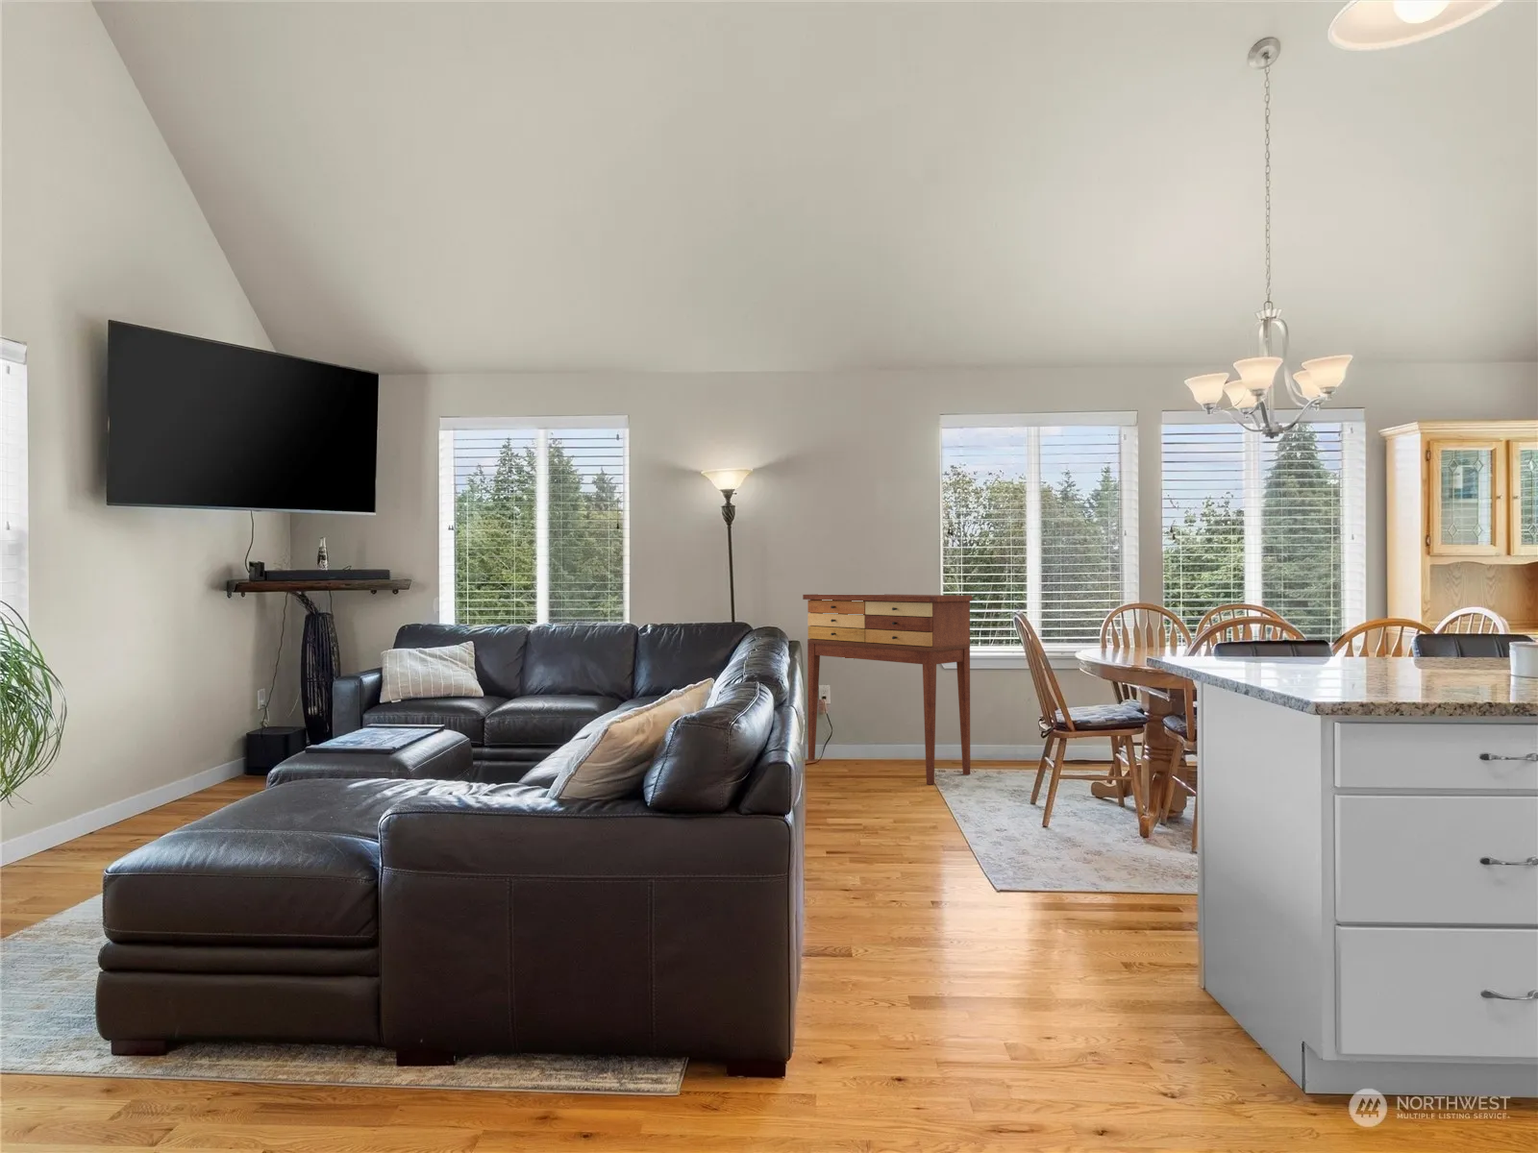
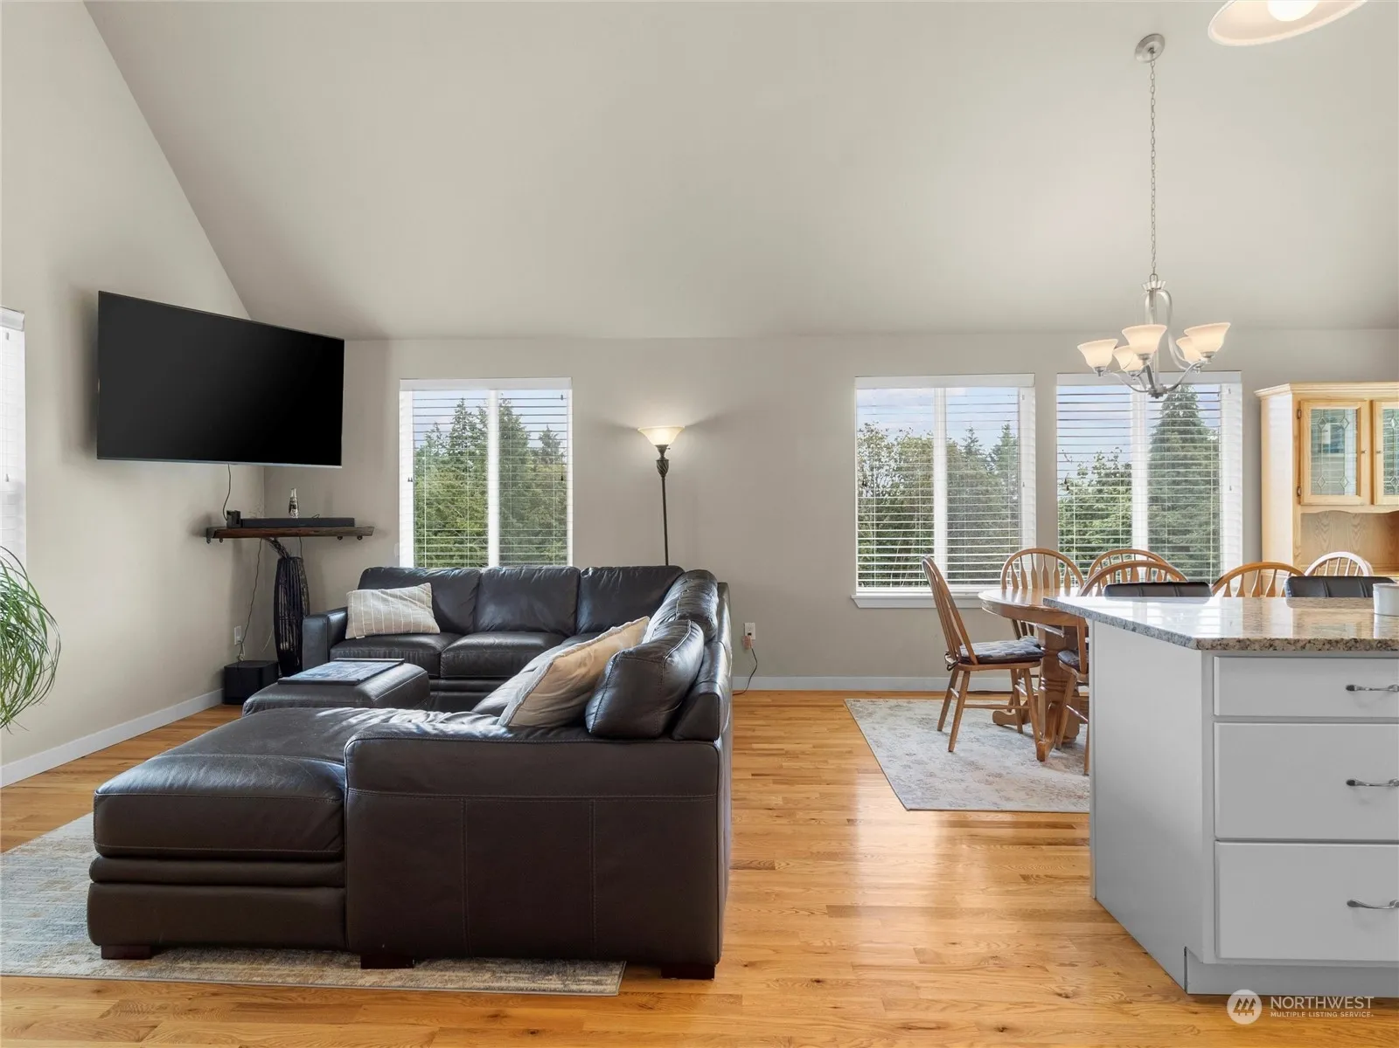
- console table [802,593,972,786]
